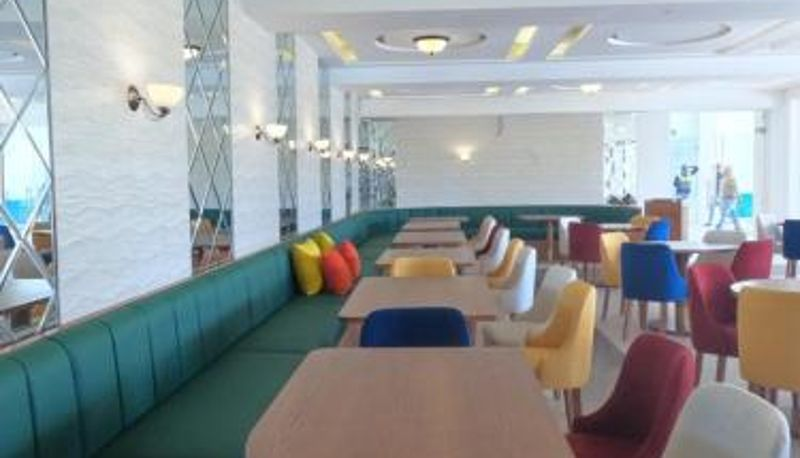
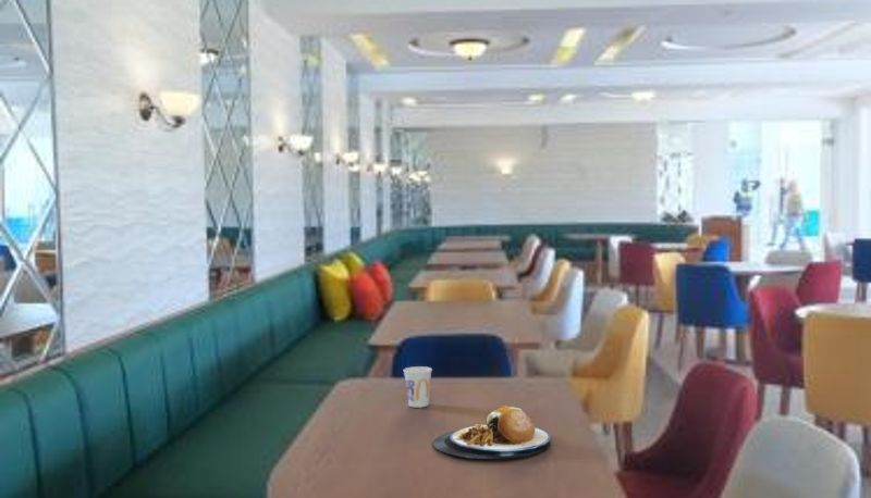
+ plate [432,404,552,460]
+ cup [403,365,433,409]
